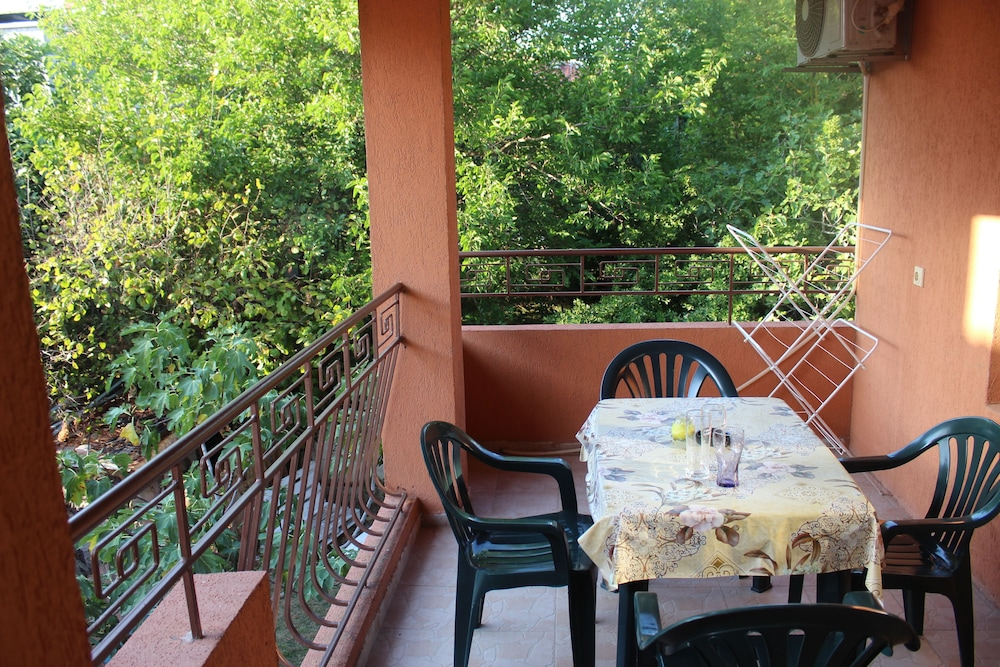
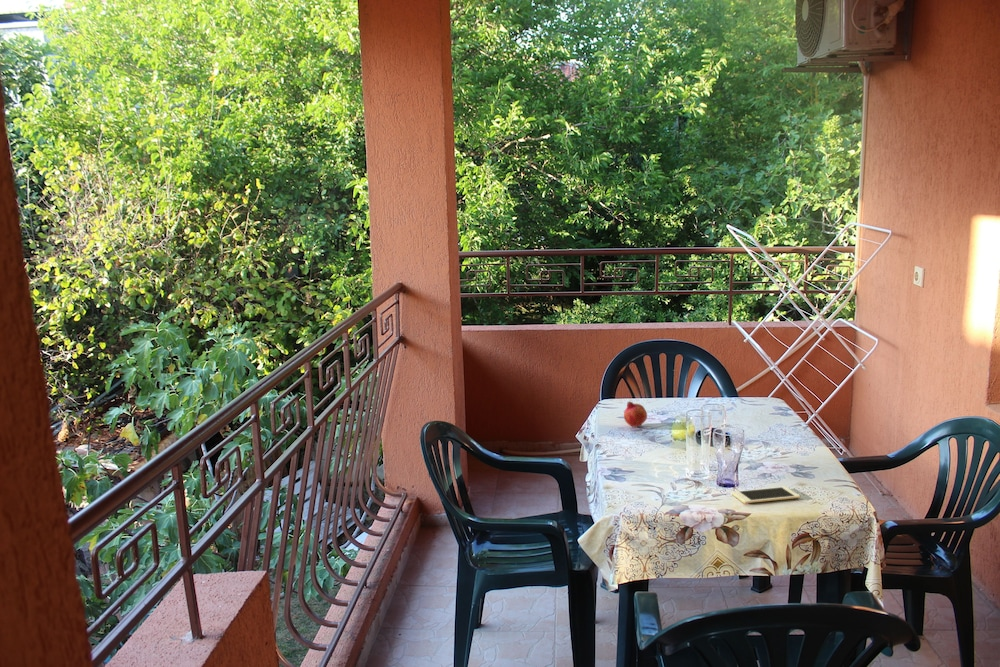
+ cell phone [731,486,801,504]
+ fruit [623,400,648,428]
